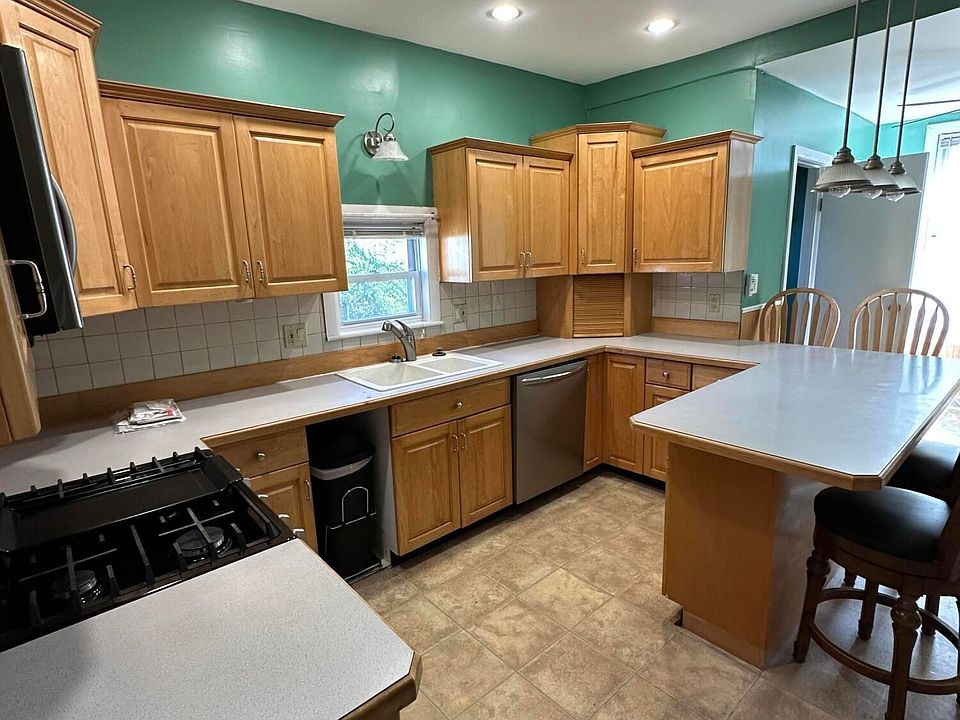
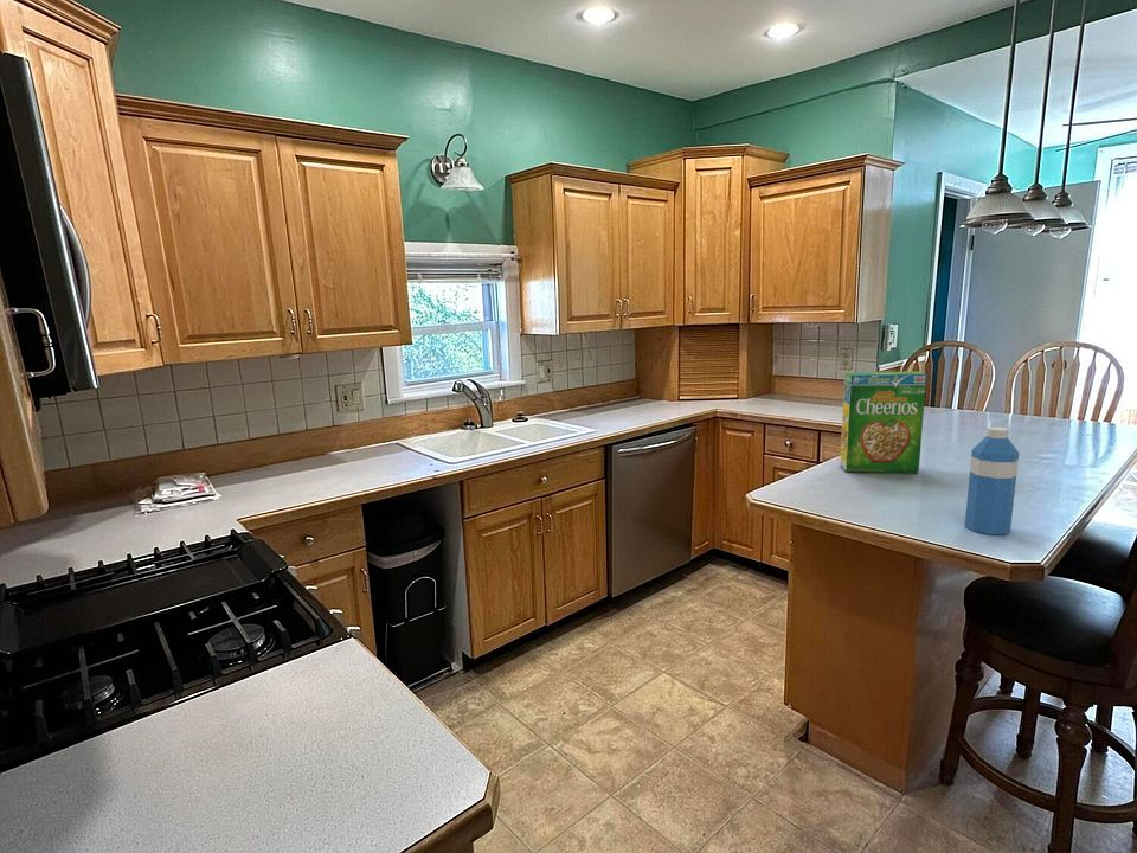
+ water bottle [964,426,1020,535]
+ cereal box [839,371,927,474]
